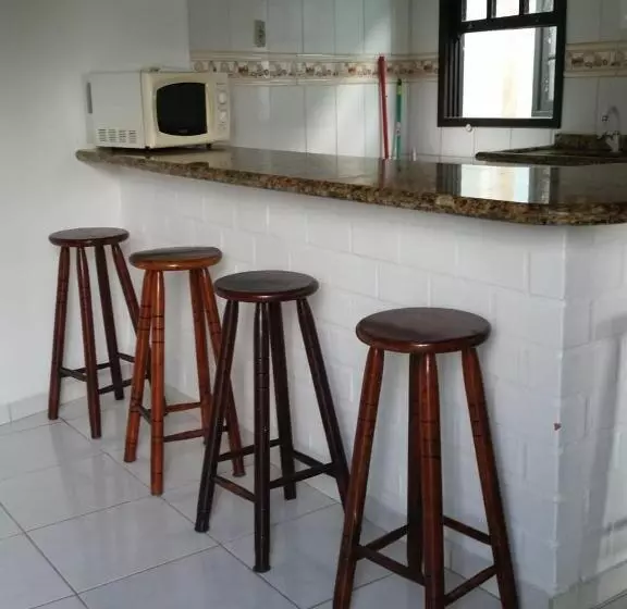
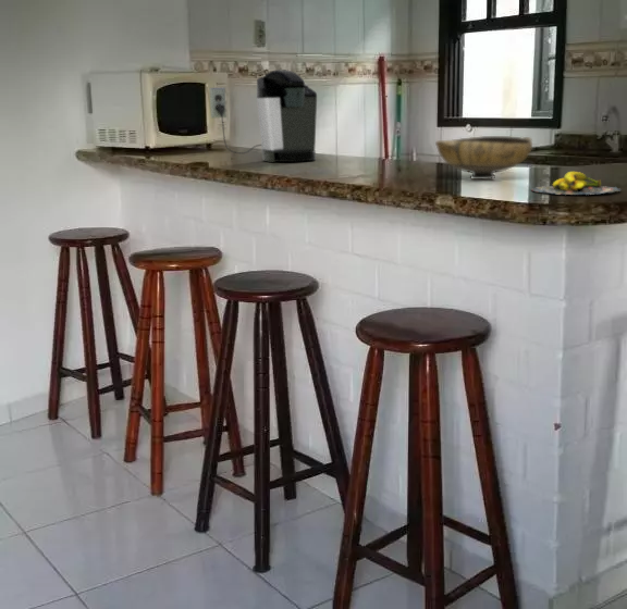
+ banana [530,171,622,196]
+ coffee maker [209,69,318,163]
+ bowl [434,135,533,181]
